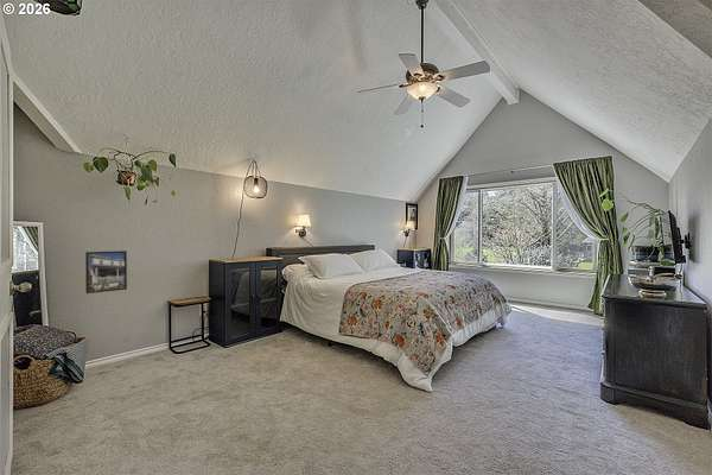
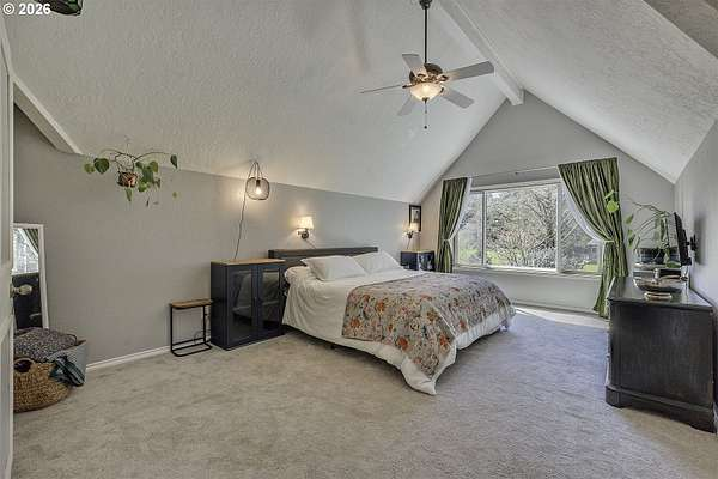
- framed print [84,249,128,294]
